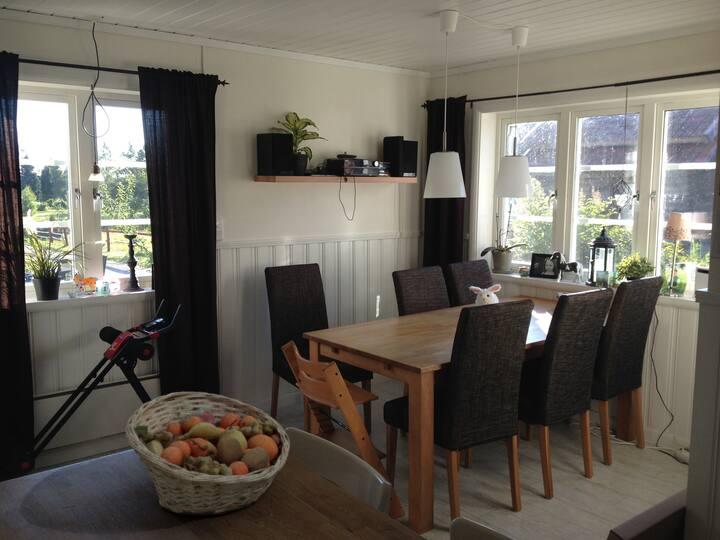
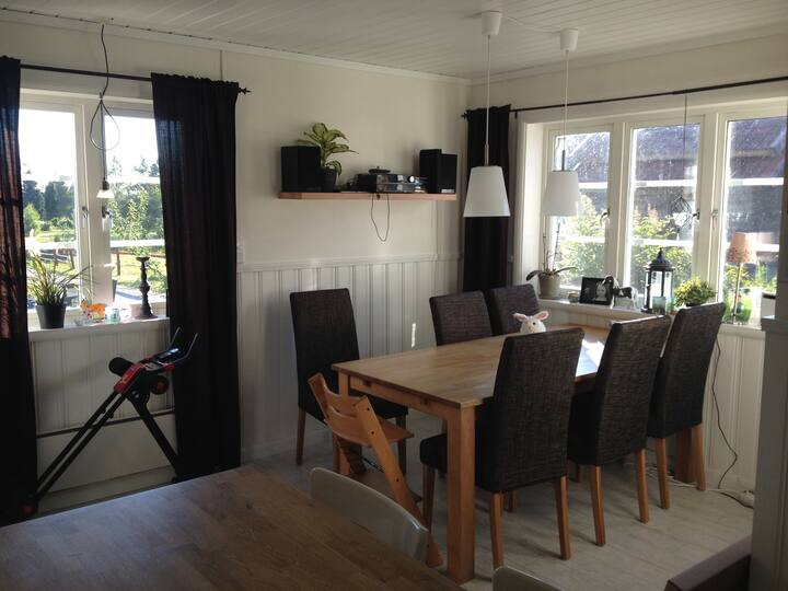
- fruit basket [124,391,291,516]
